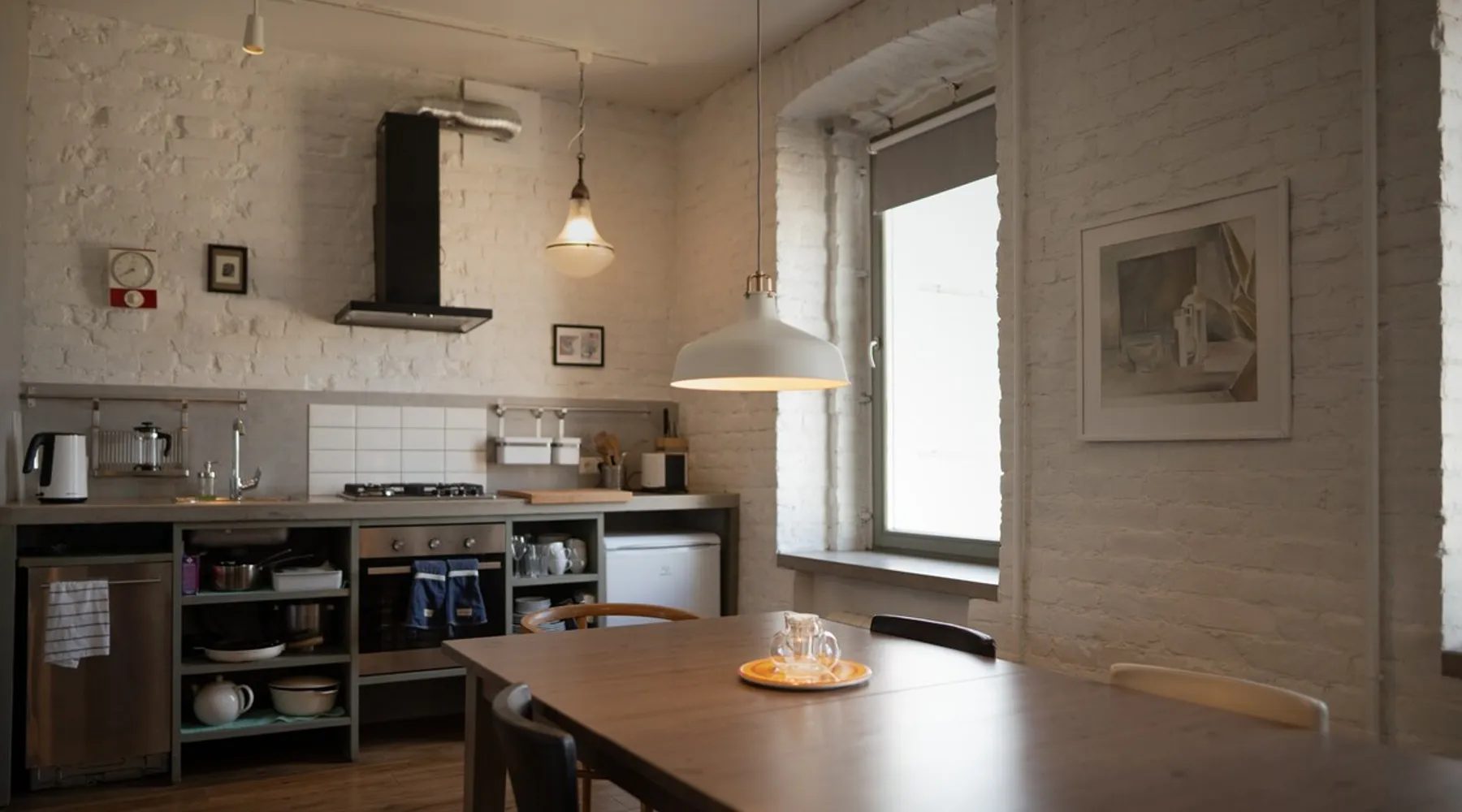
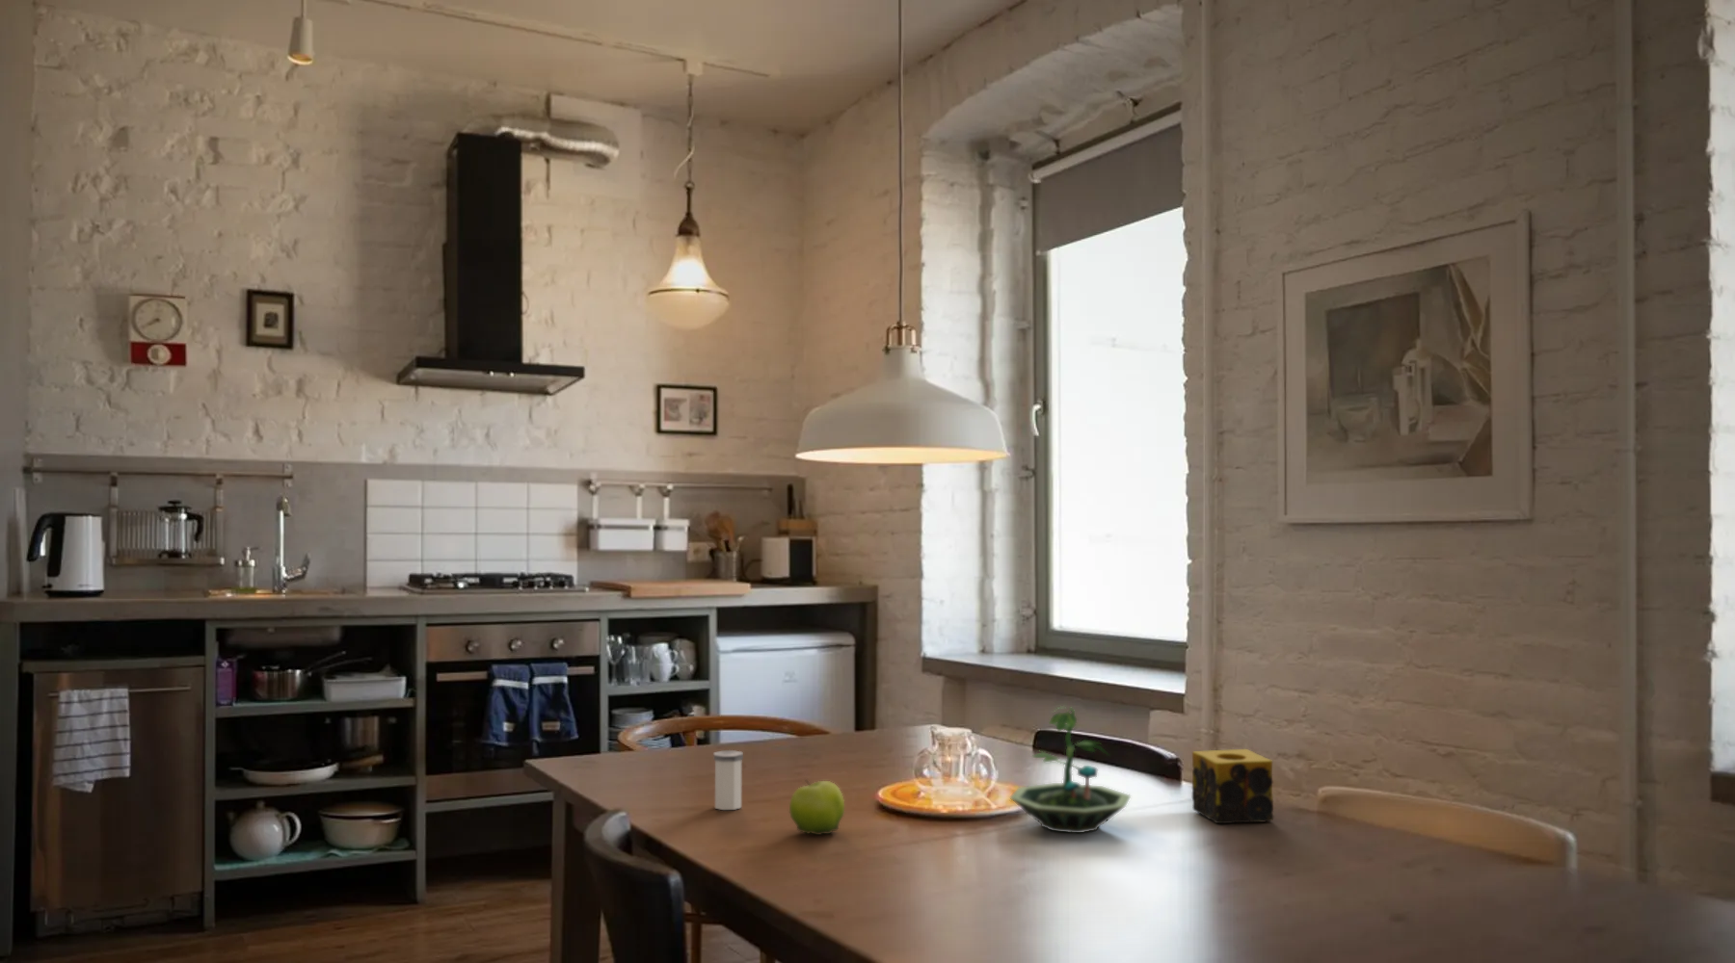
+ salt shaker [713,750,744,811]
+ candle [1191,748,1276,824]
+ terrarium [1009,704,1132,834]
+ fruit [788,778,845,836]
